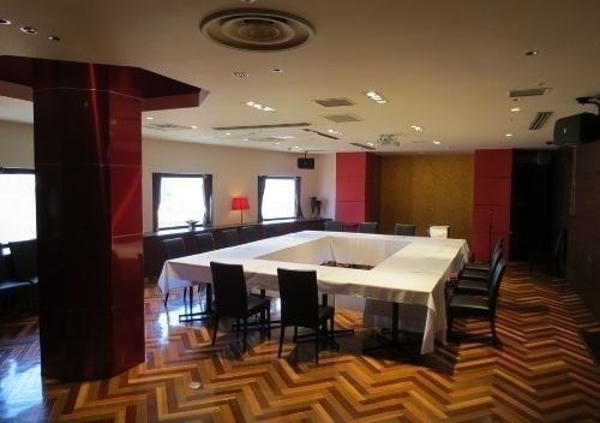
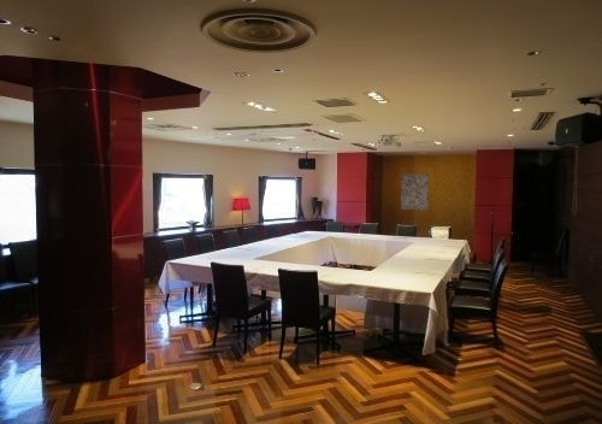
+ wall art [400,173,430,211]
